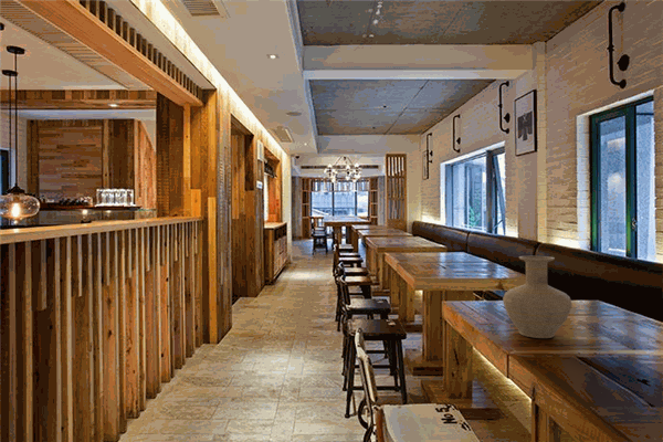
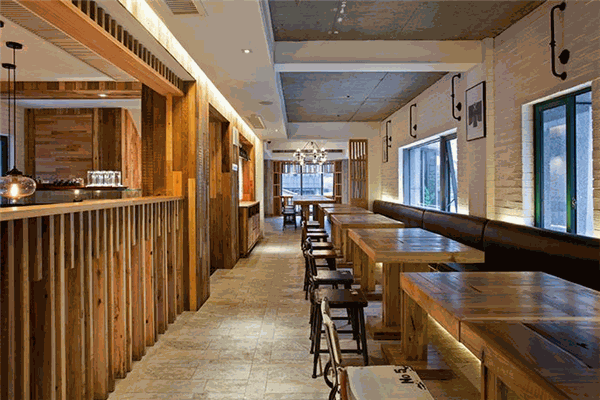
- vase [502,255,573,339]
